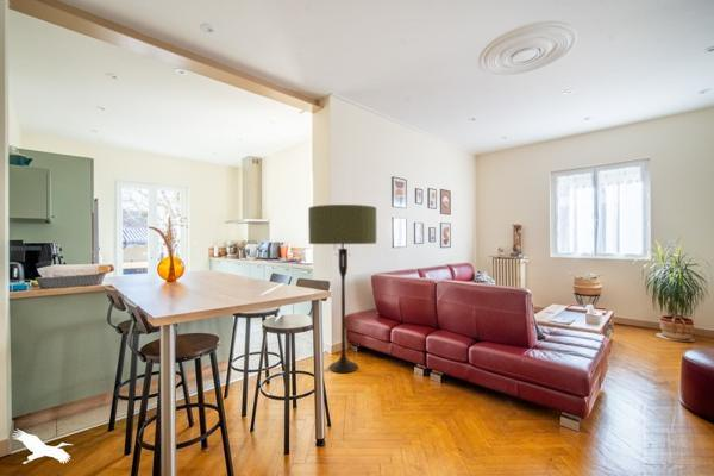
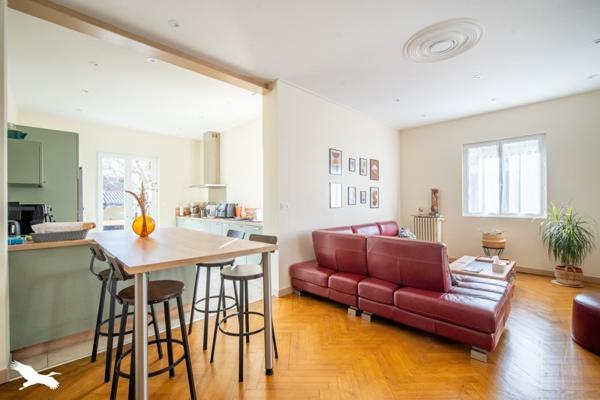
- floor lamp [307,203,377,374]
